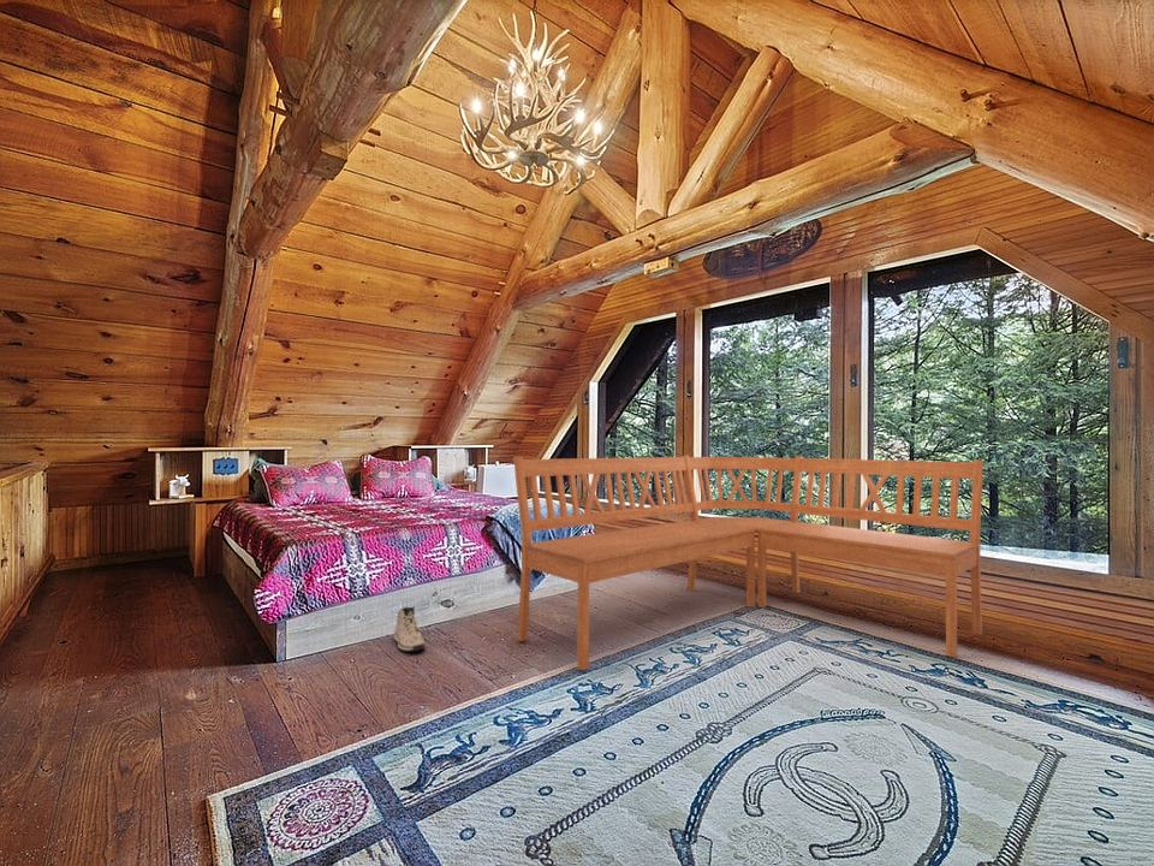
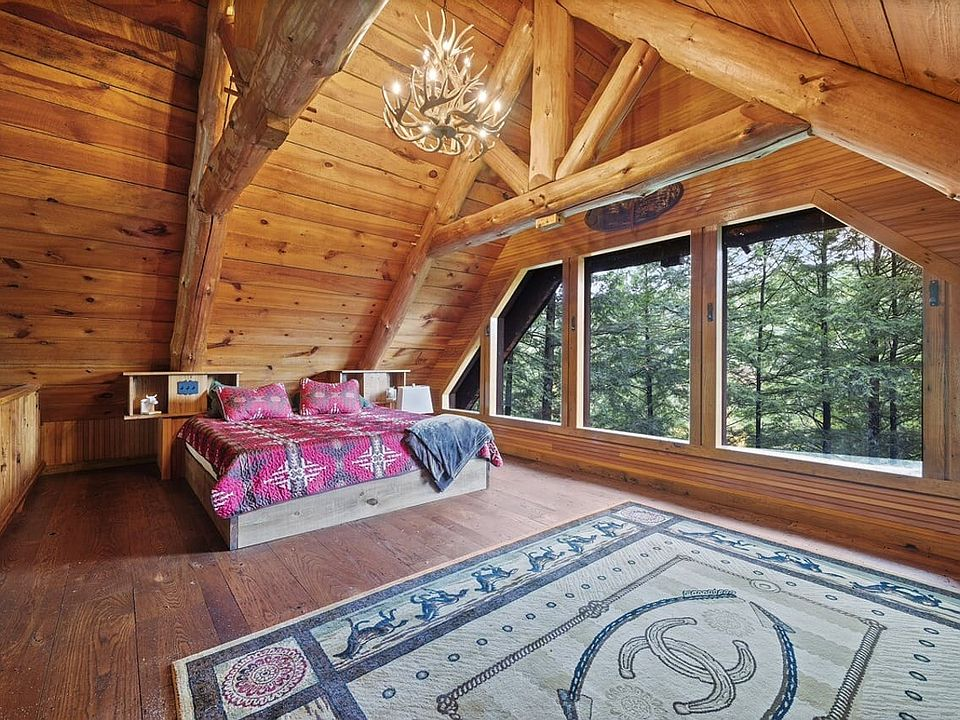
- bench [512,453,985,671]
- sneaker [393,605,427,653]
